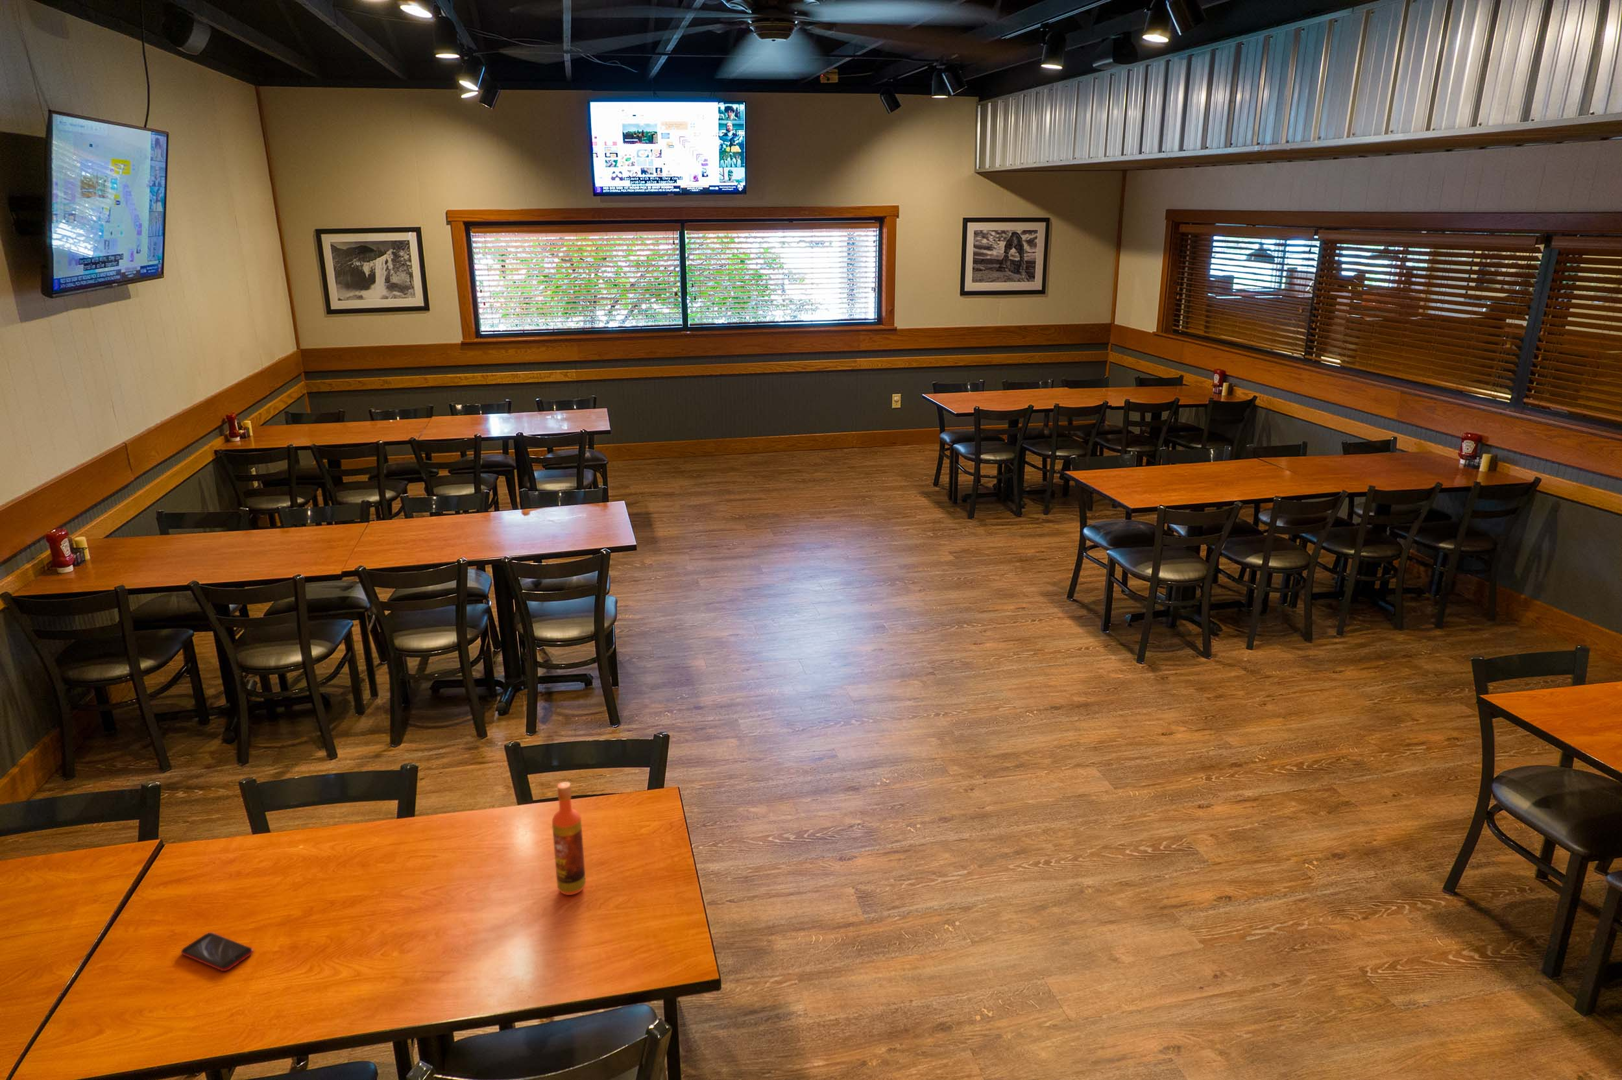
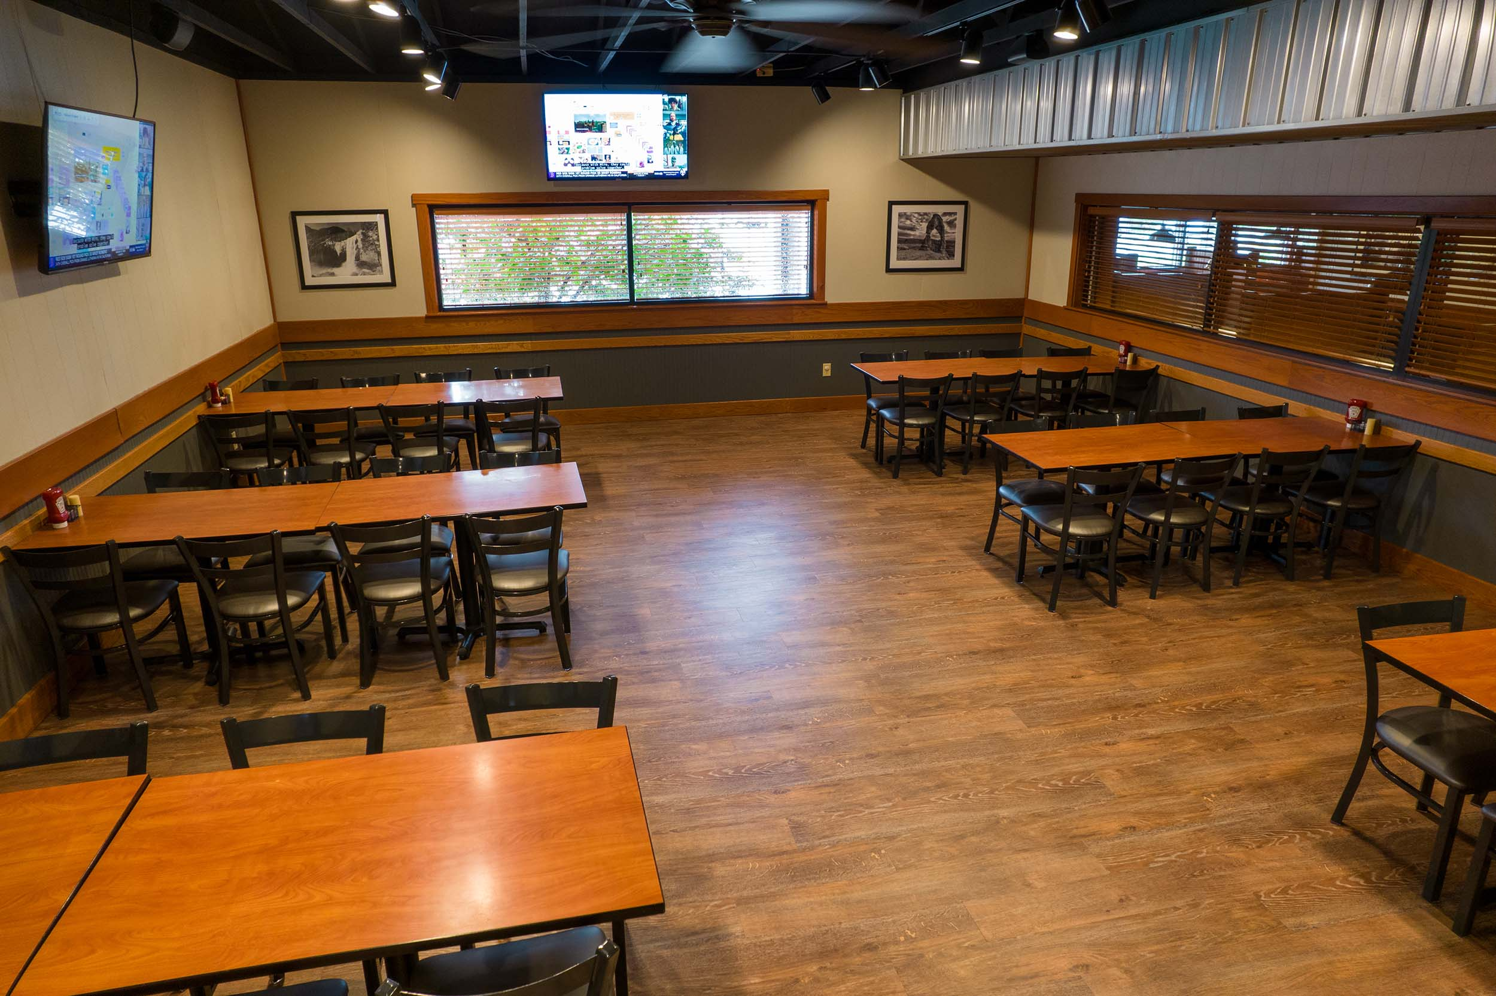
- hot sauce [552,781,587,896]
- smartphone [181,932,254,972]
